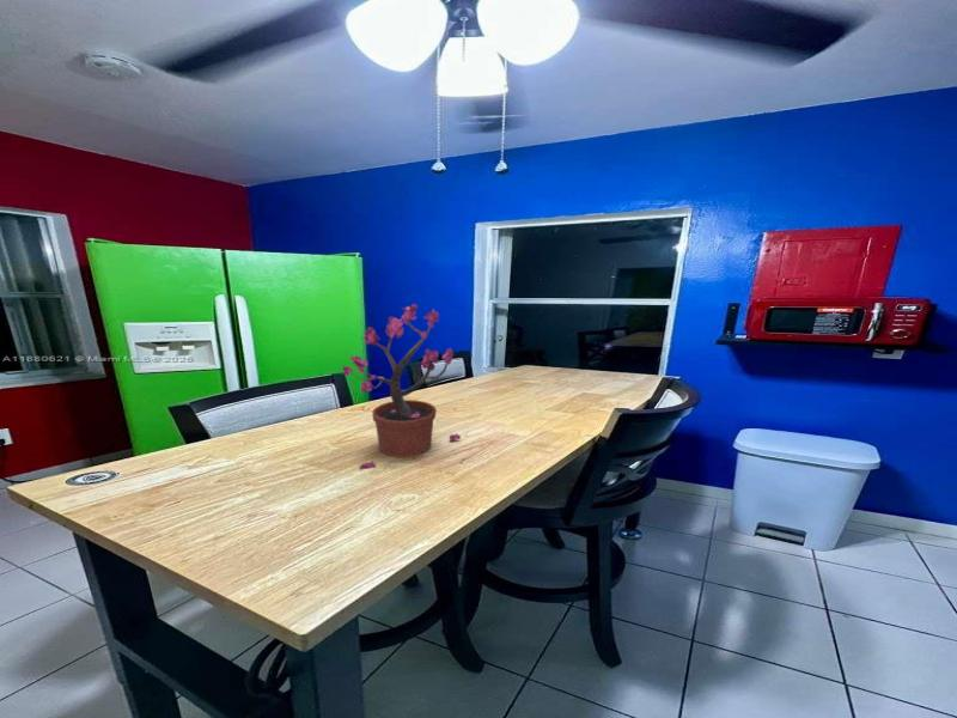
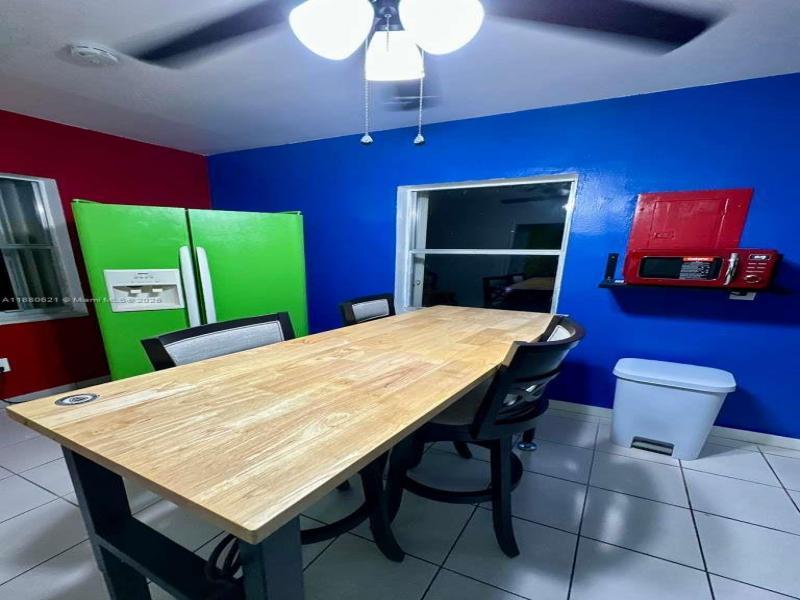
- potted plant [342,303,462,471]
